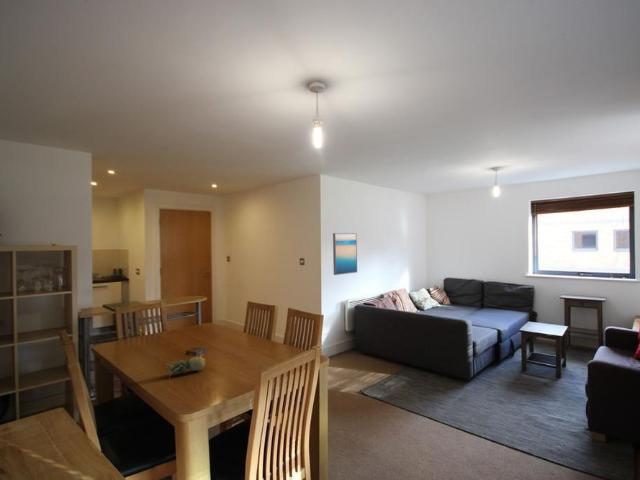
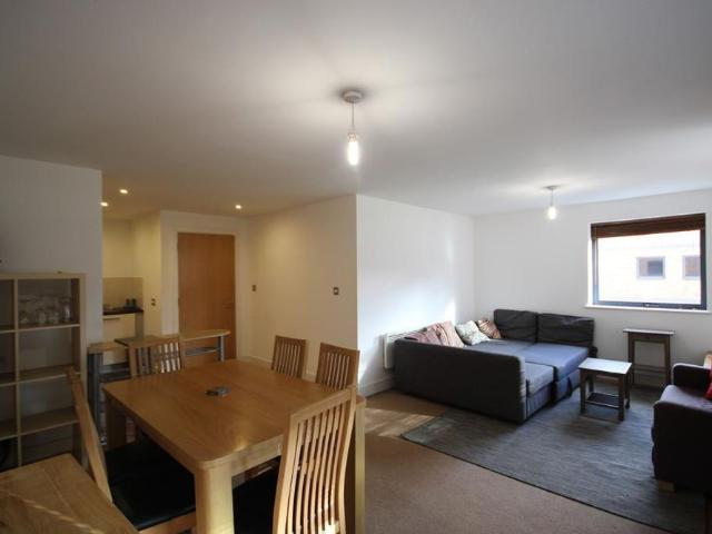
- wall art [332,232,358,276]
- fruit [165,356,206,376]
